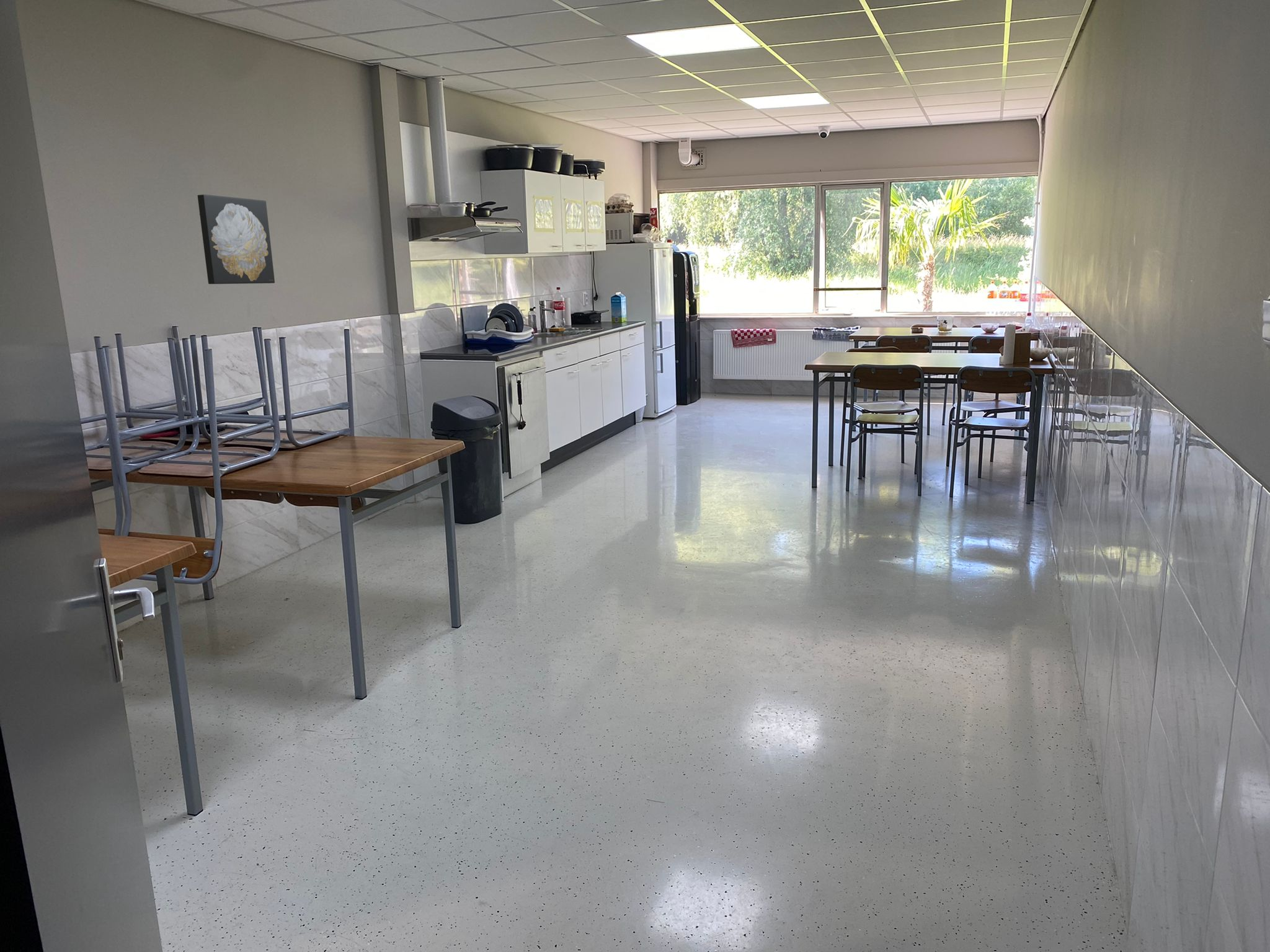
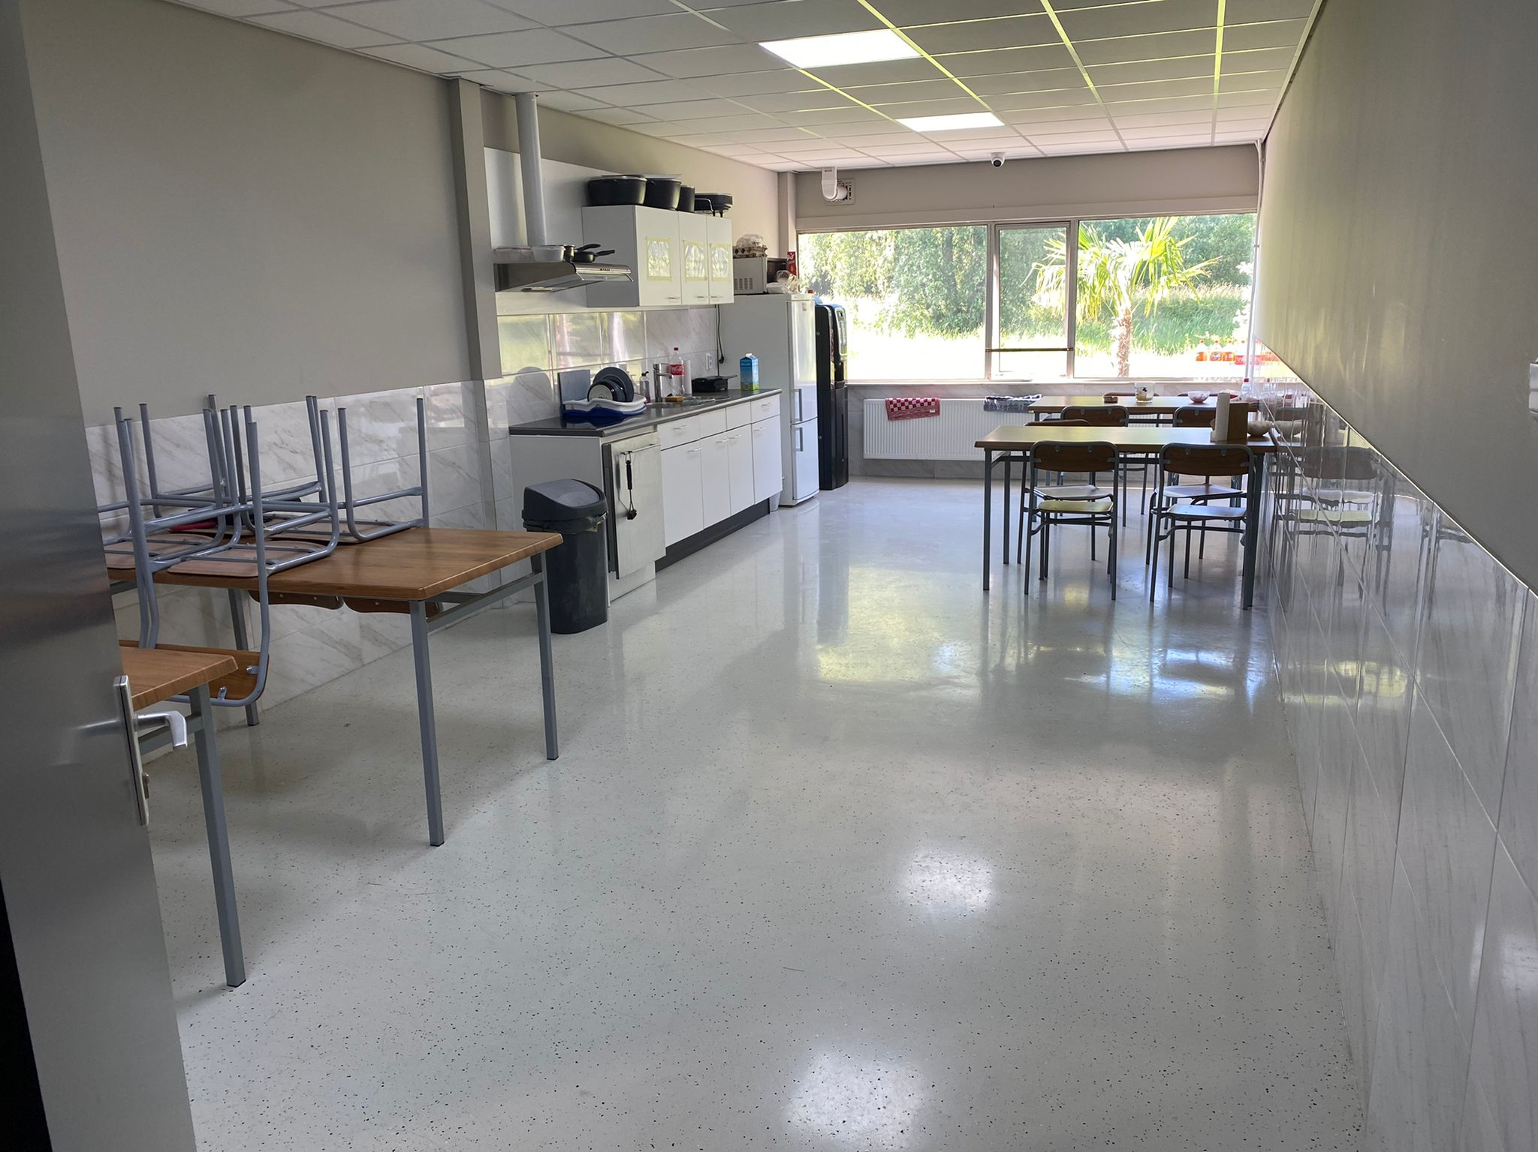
- wall art [197,194,275,284]
